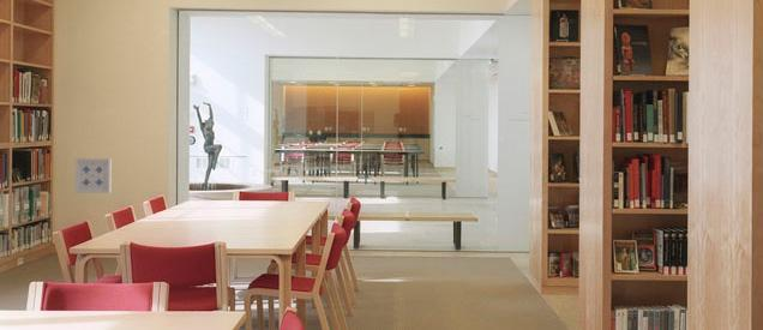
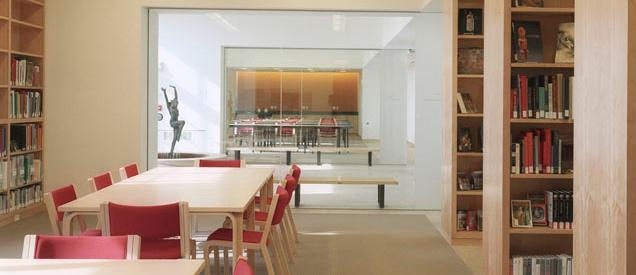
- wall art [74,157,112,194]
